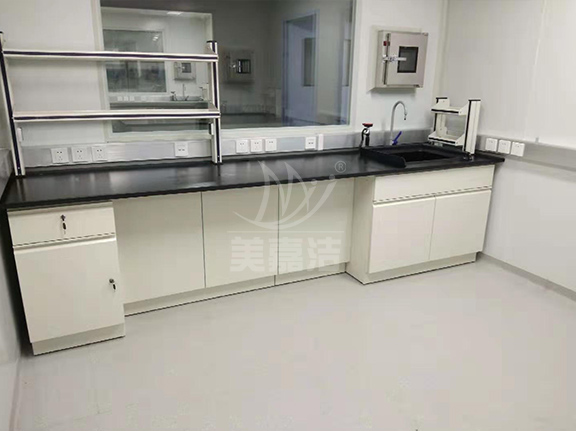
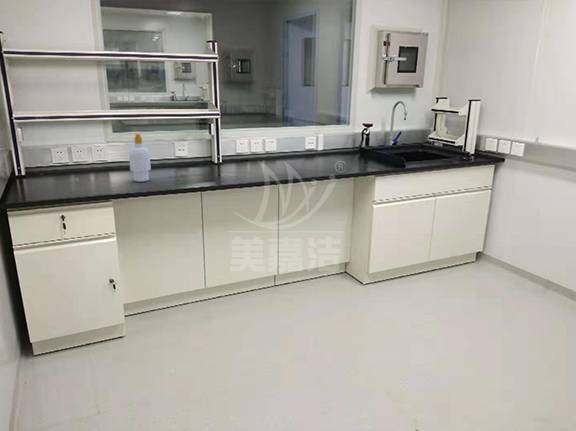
+ soap bottle [128,133,152,183]
